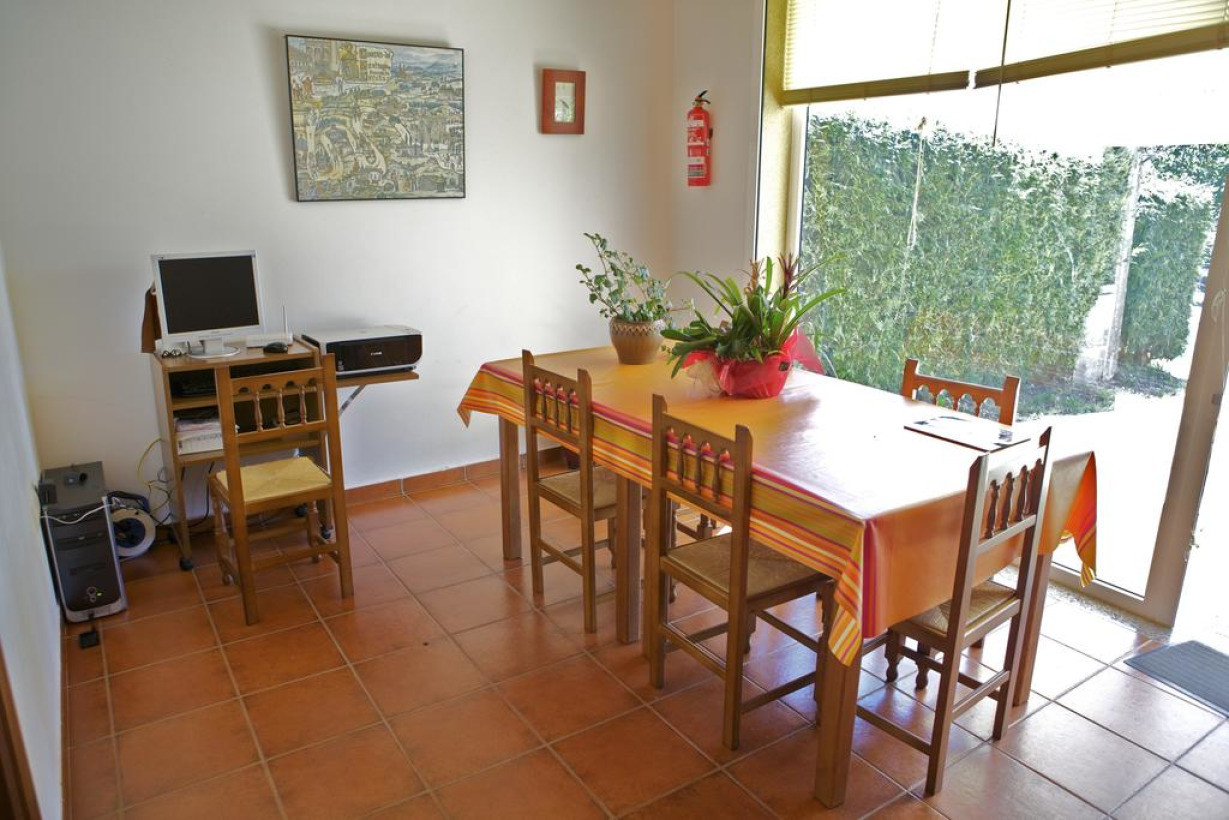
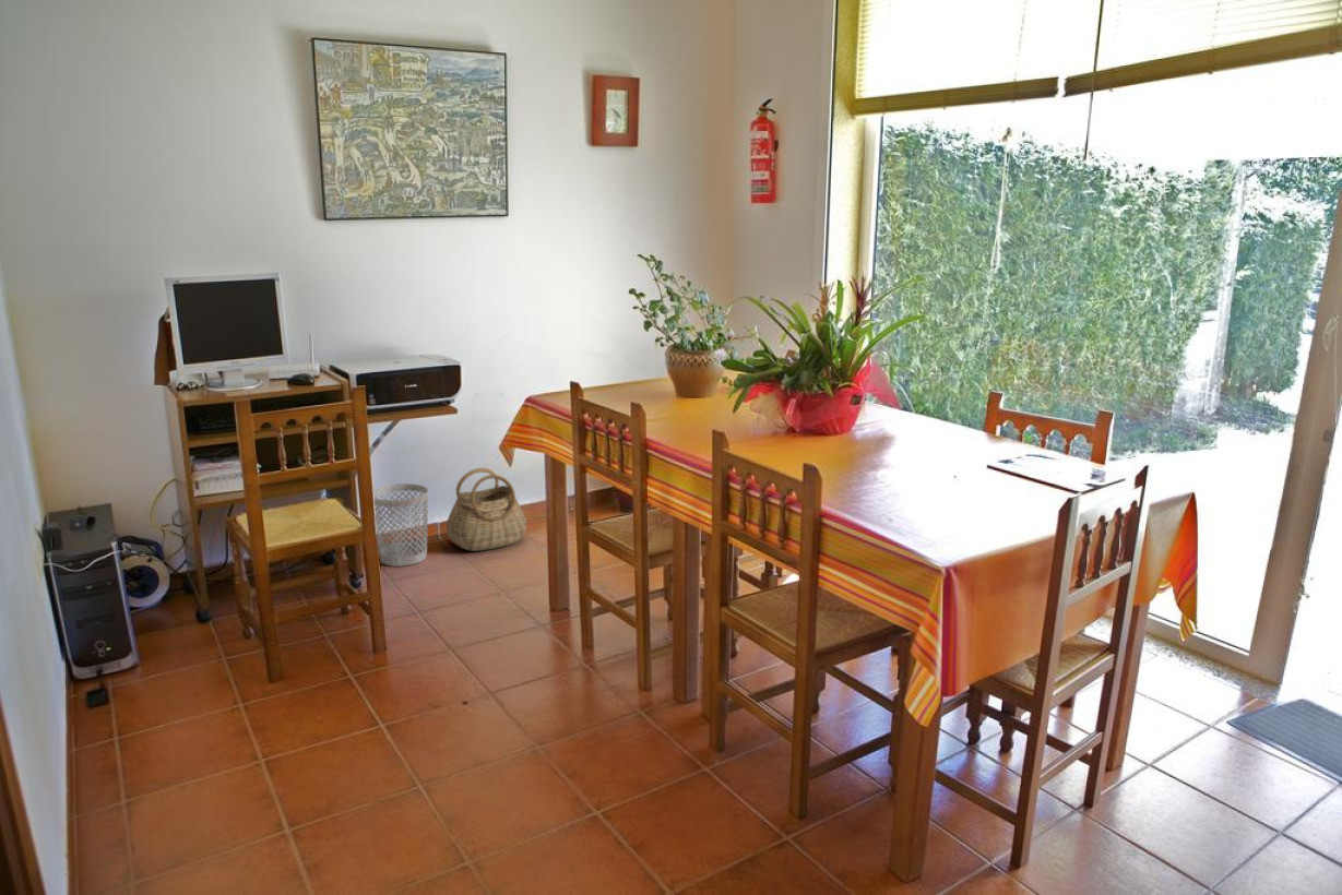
+ wastebasket [372,482,429,568]
+ basket [446,467,527,552]
